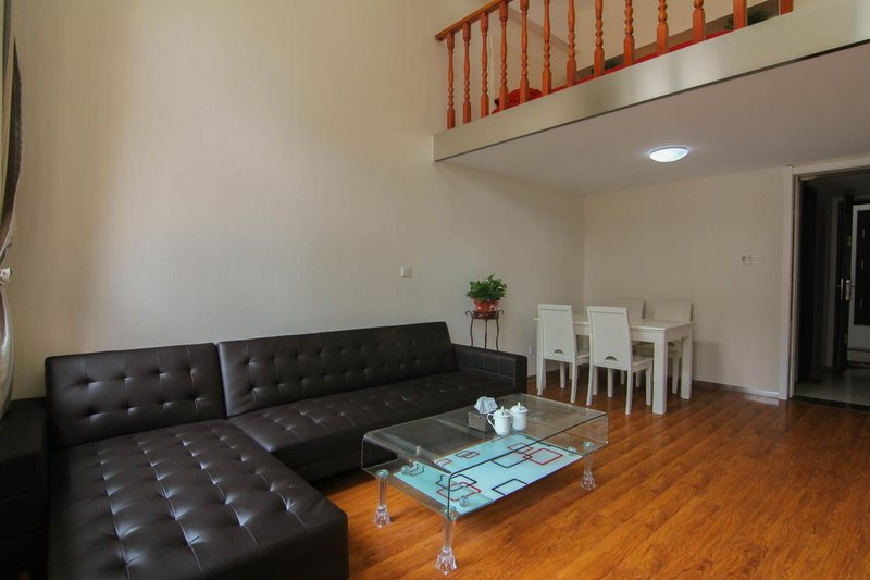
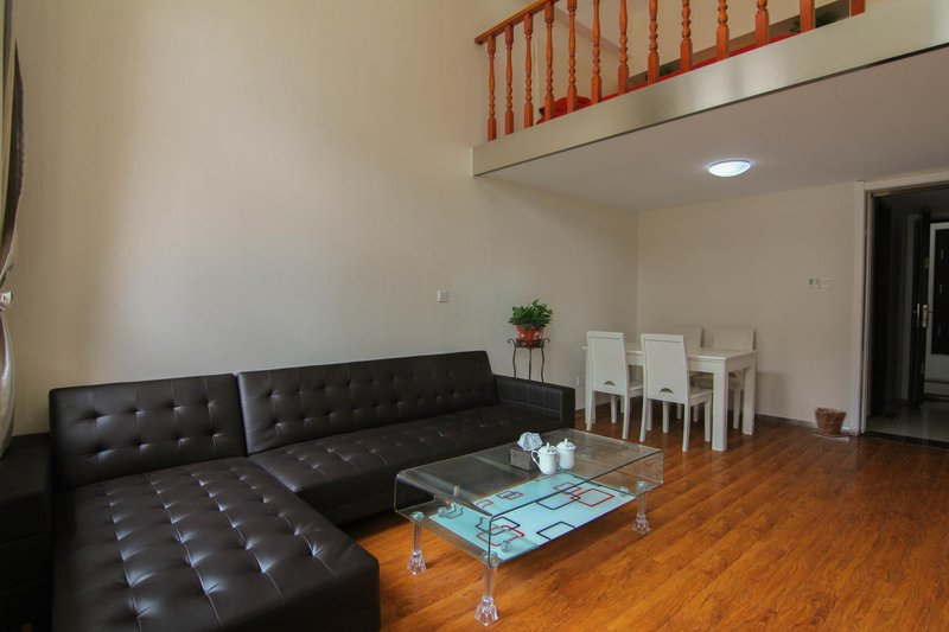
+ plant pot [809,406,851,439]
